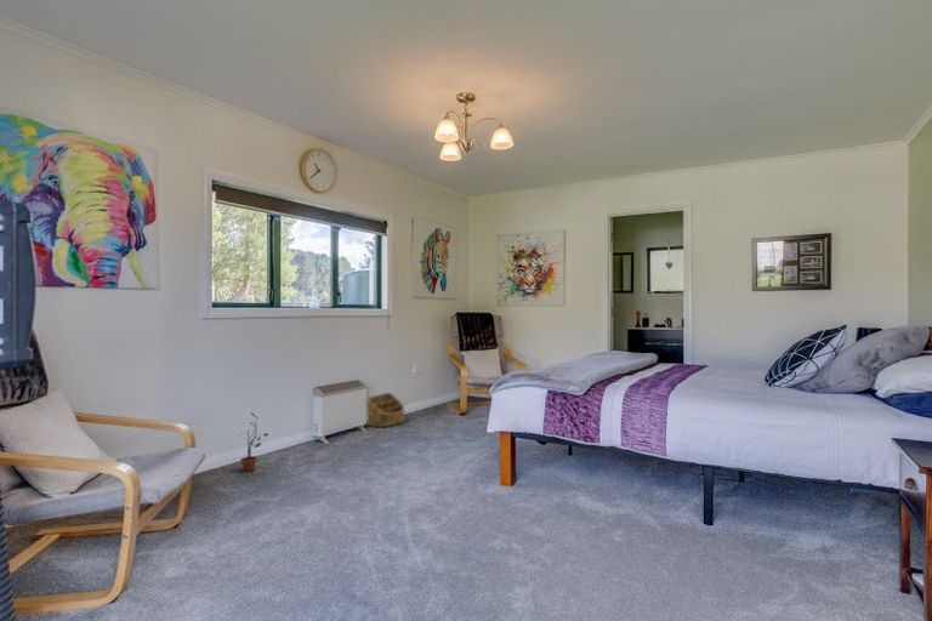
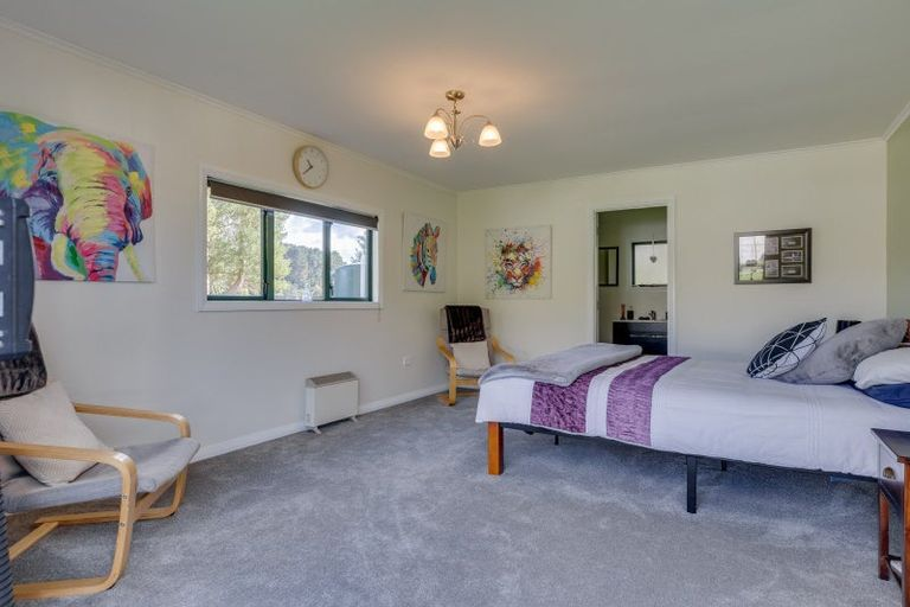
- basket [365,392,407,428]
- potted plant [237,411,271,472]
